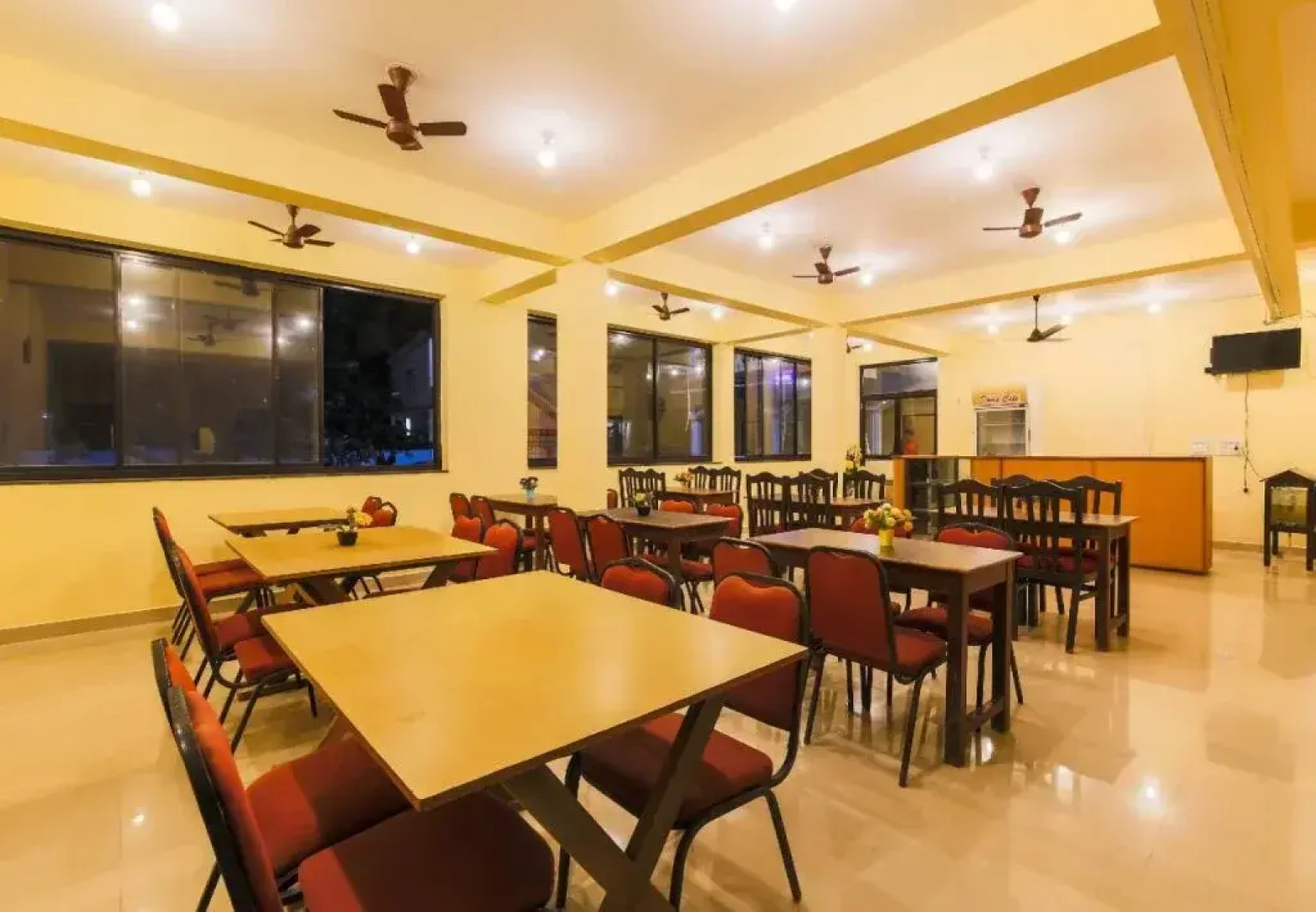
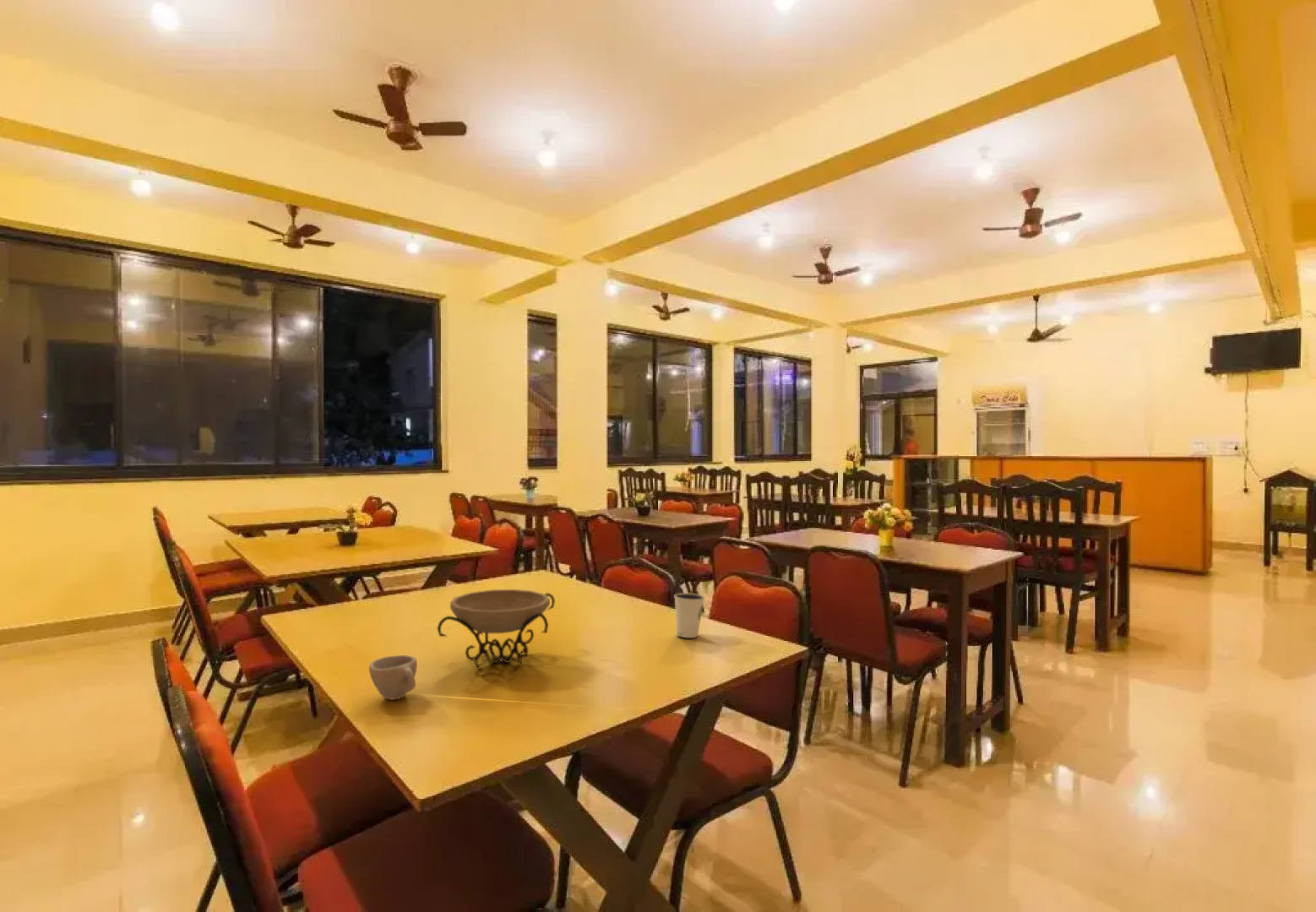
+ dixie cup [673,592,706,638]
+ decorative bowl [437,589,556,668]
+ cup [368,654,418,701]
